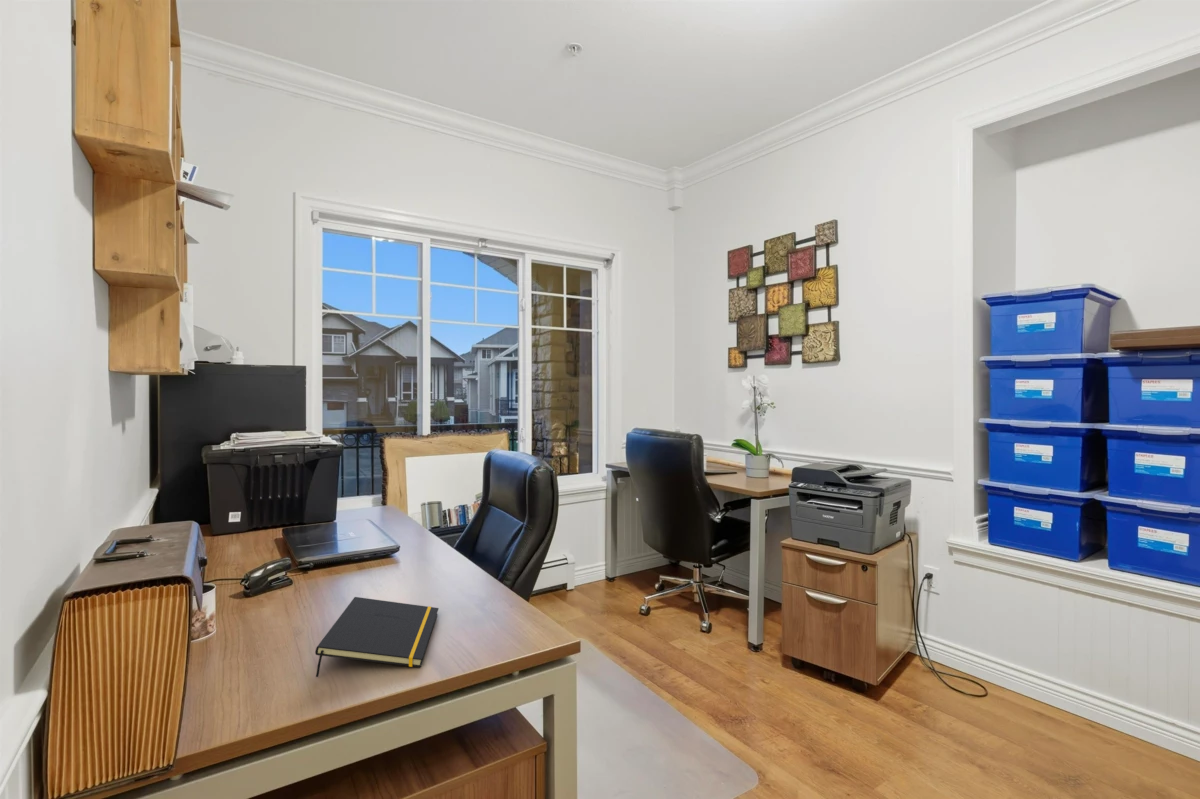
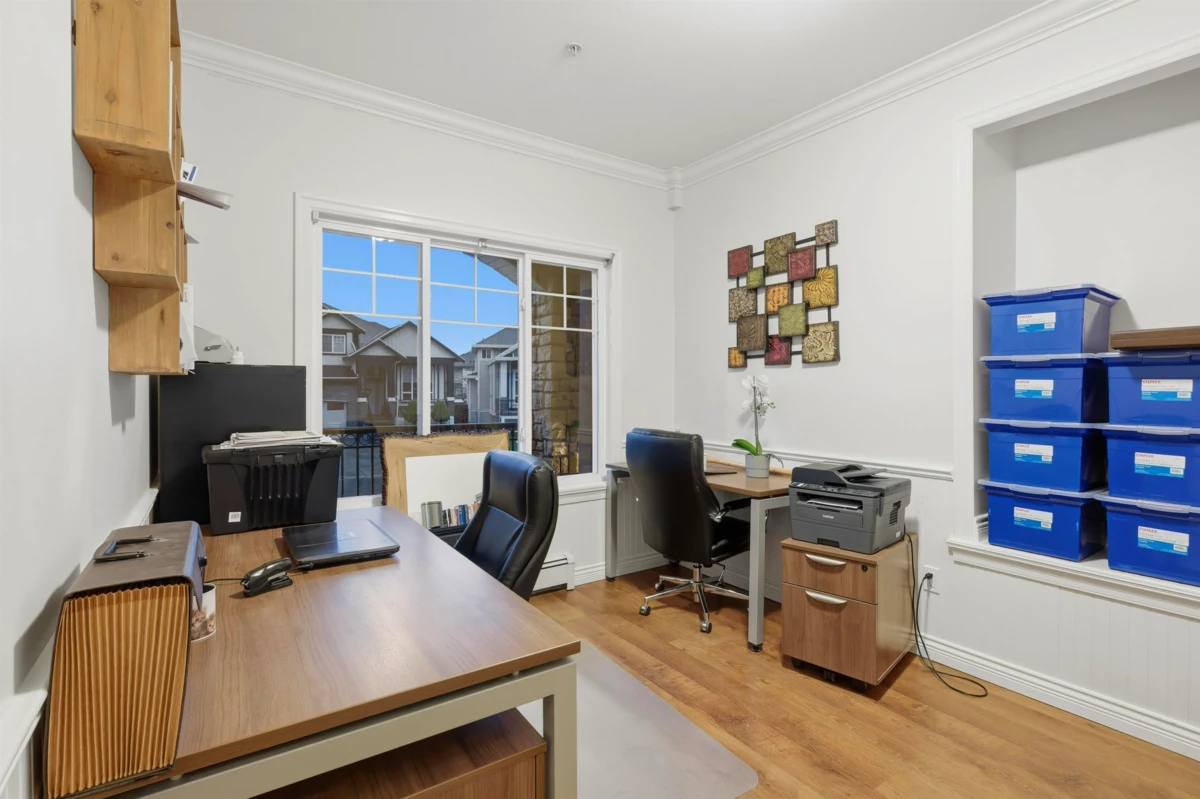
- notepad [314,596,440,678]
